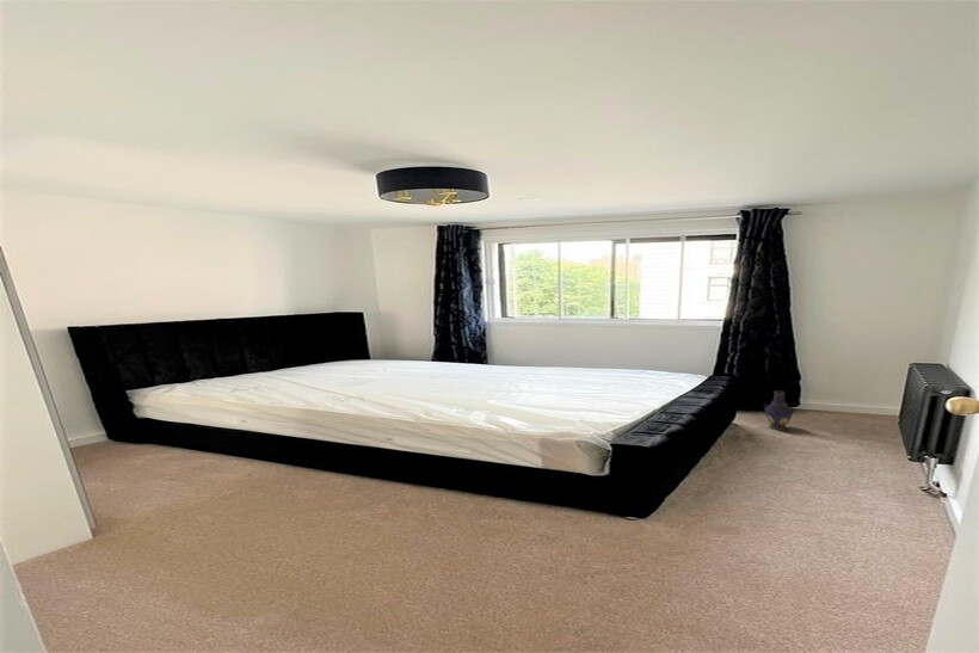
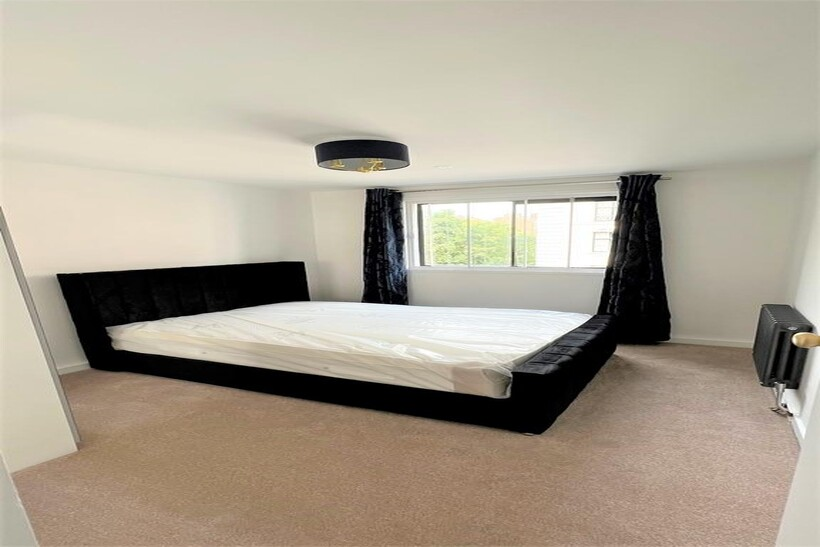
- vase [763,389,796,431]
